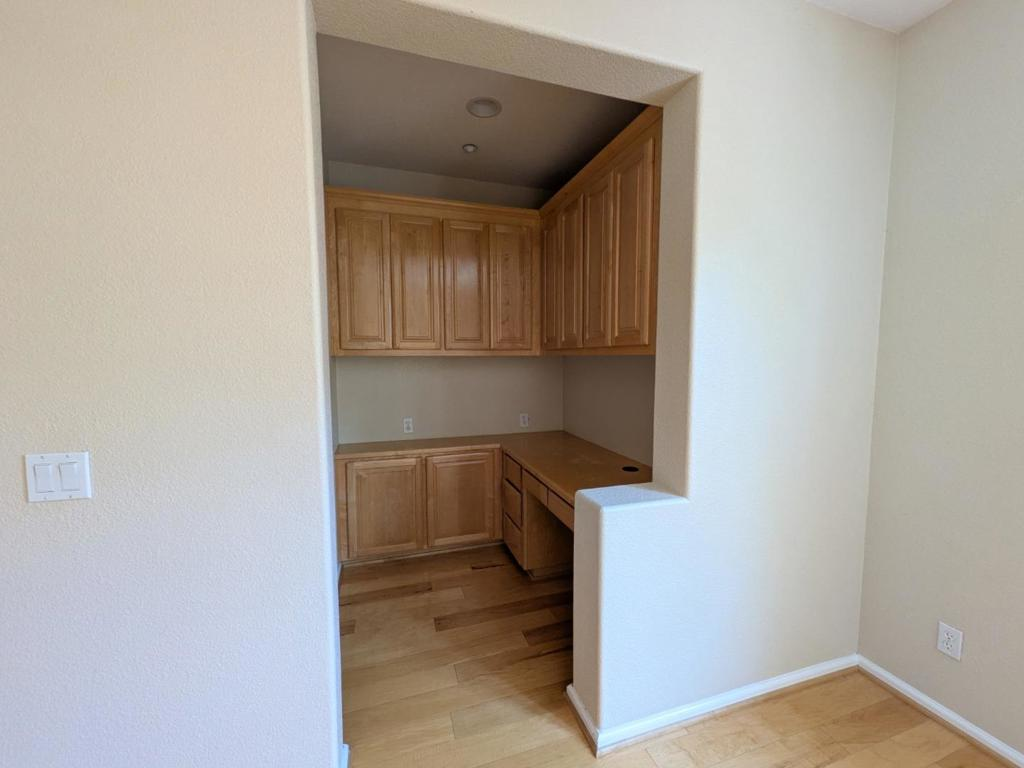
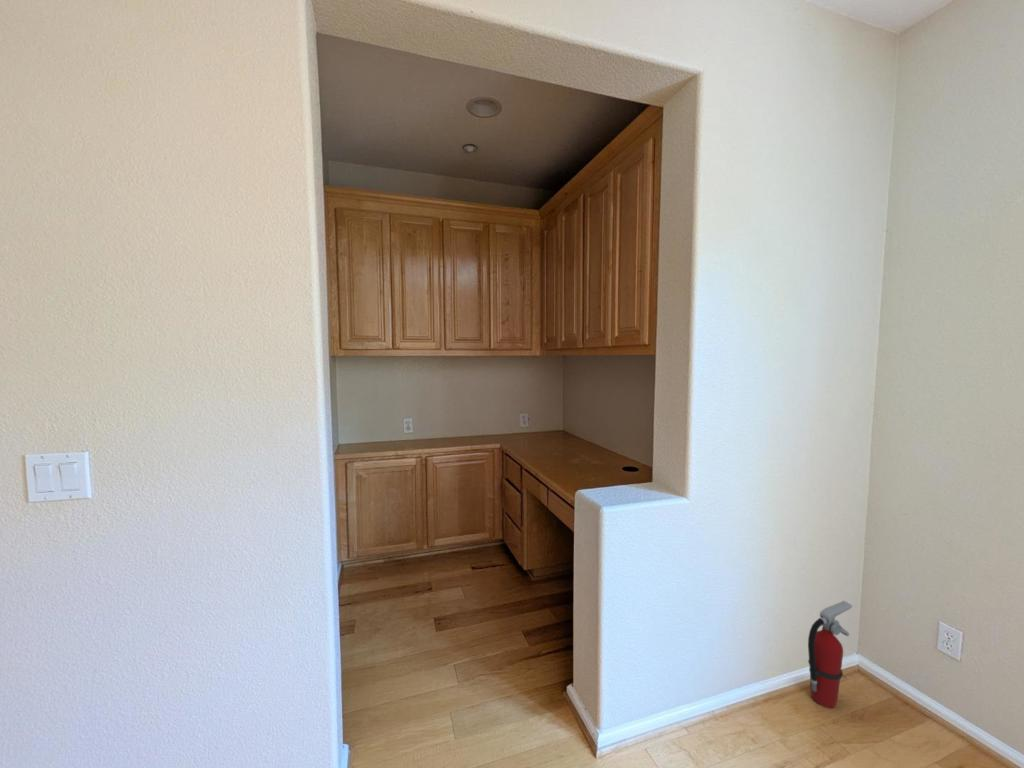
+ fire extinguisher [807,600,853,709]
